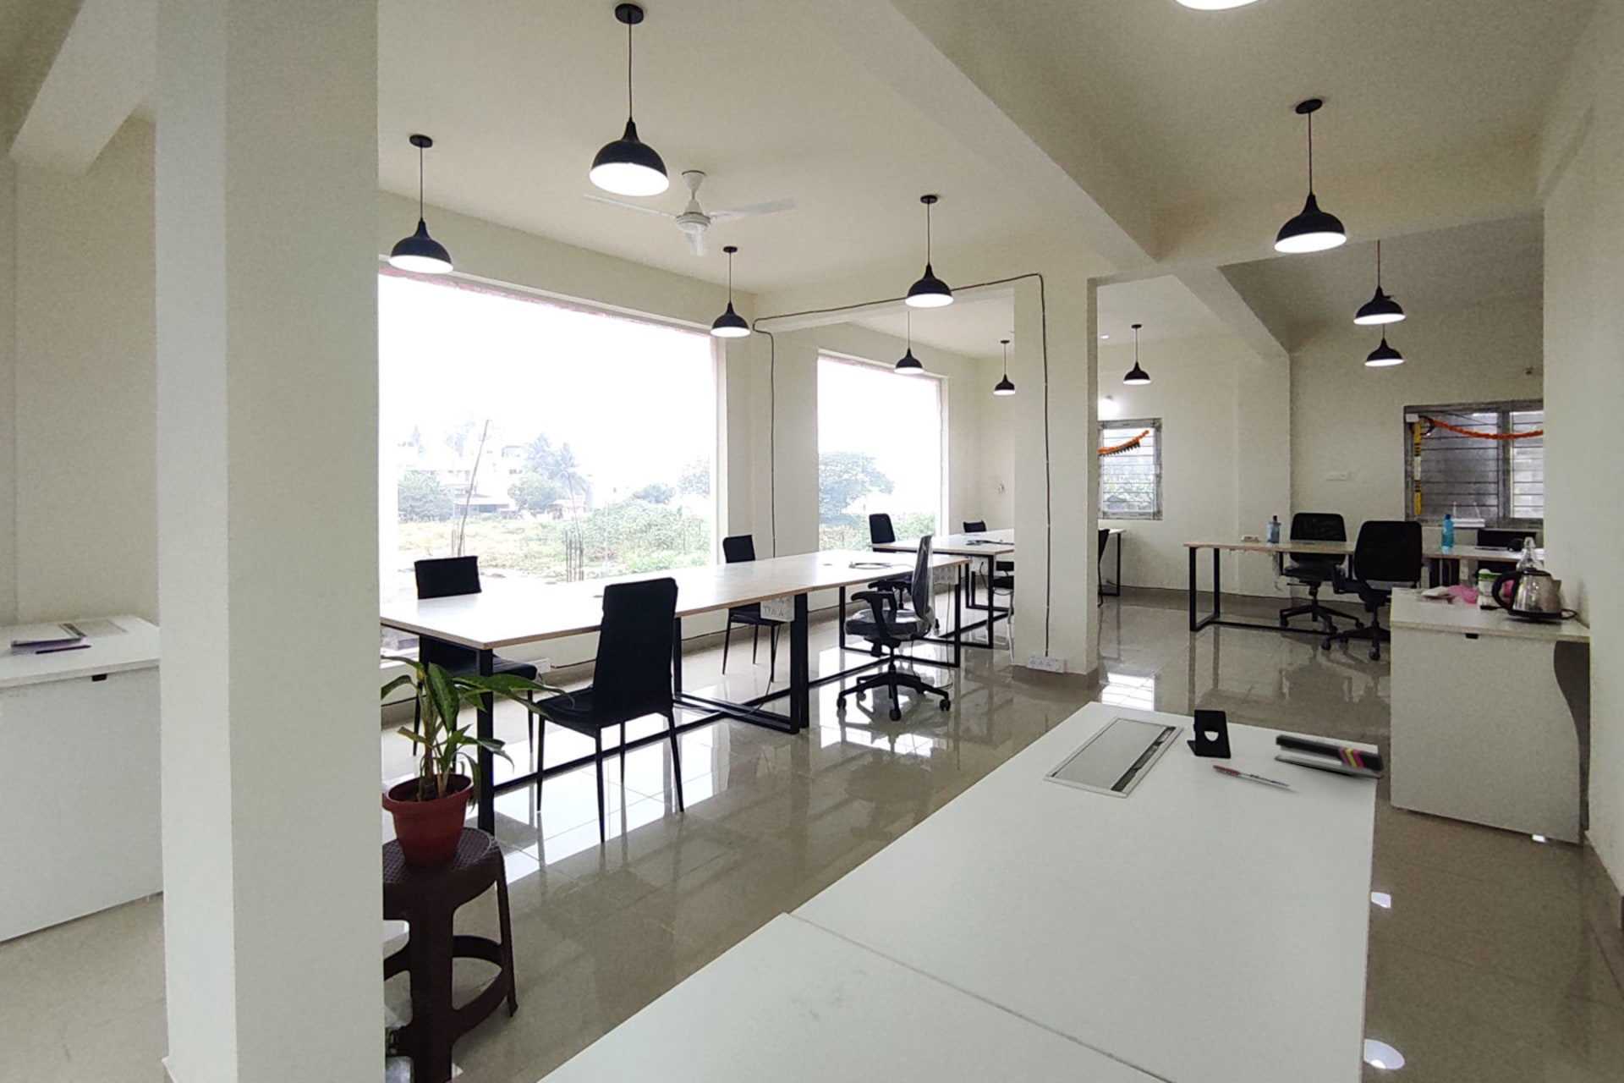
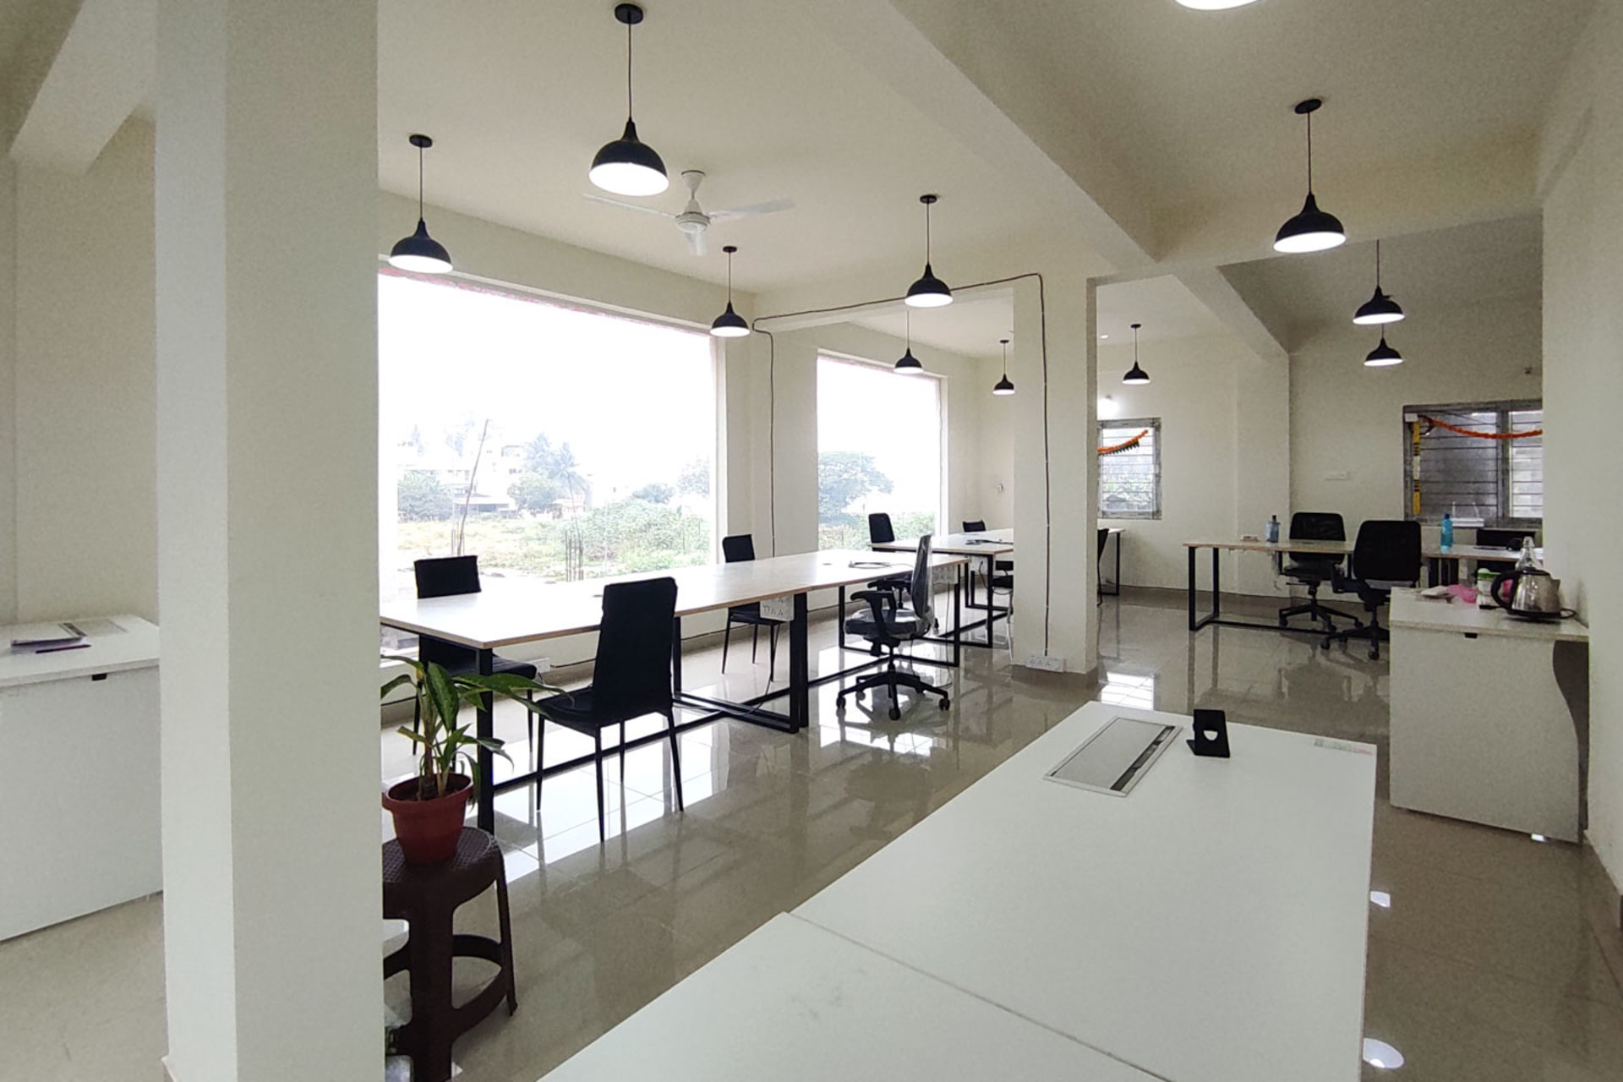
- stapler [1274,734,1386,781]
- pen [1212,764,1290,788]
